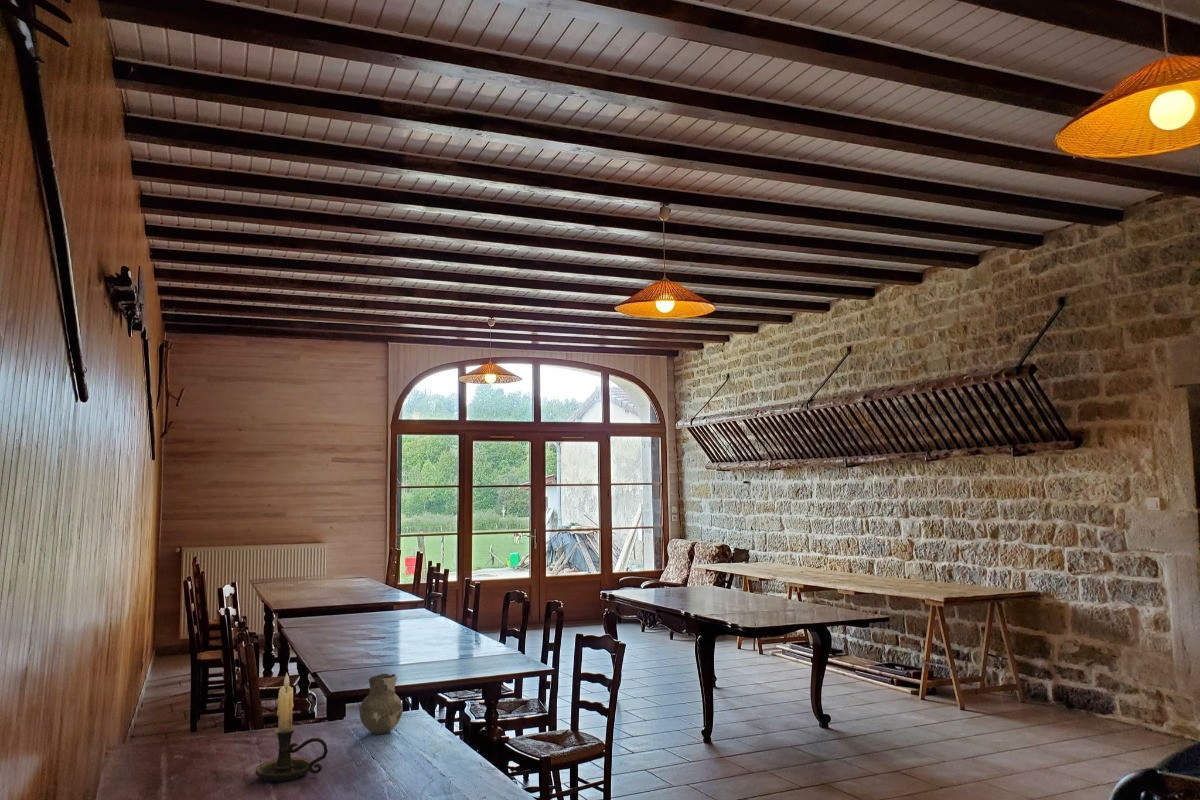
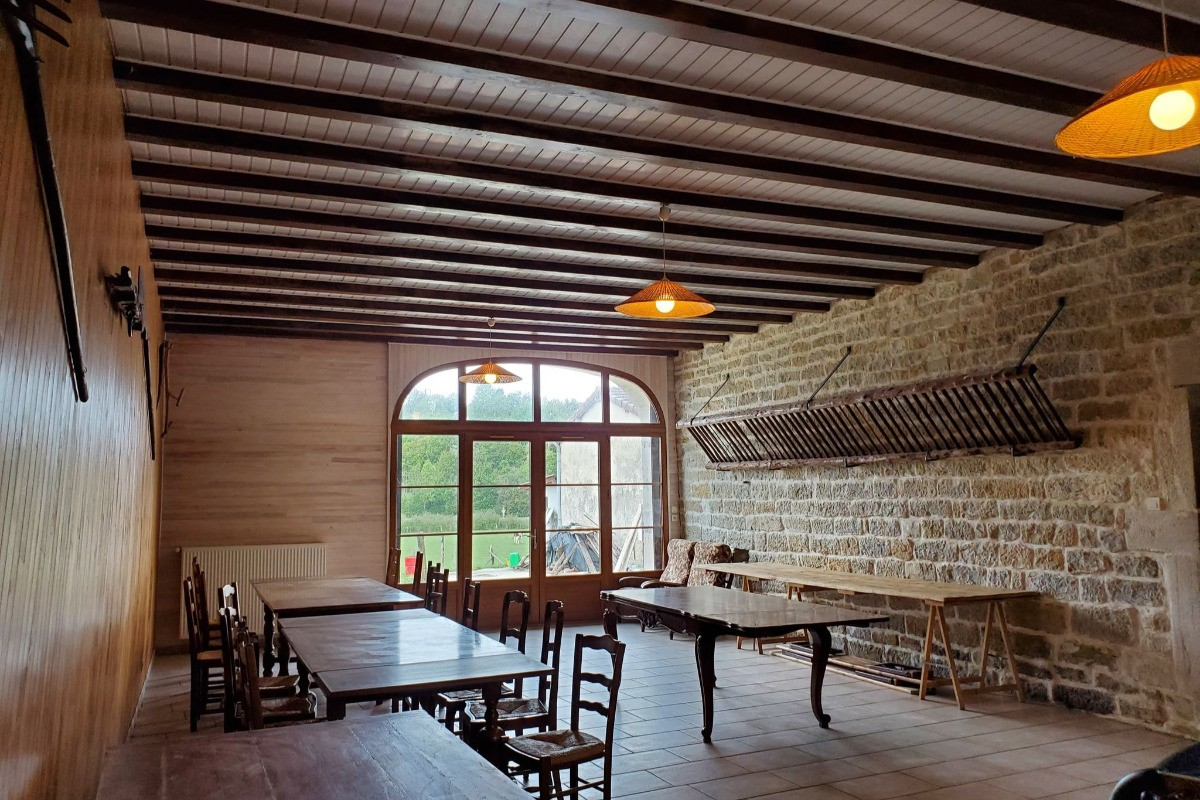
- ceramic pitcher [358,672,404,735]
- candle holder [255,672,329,783]
